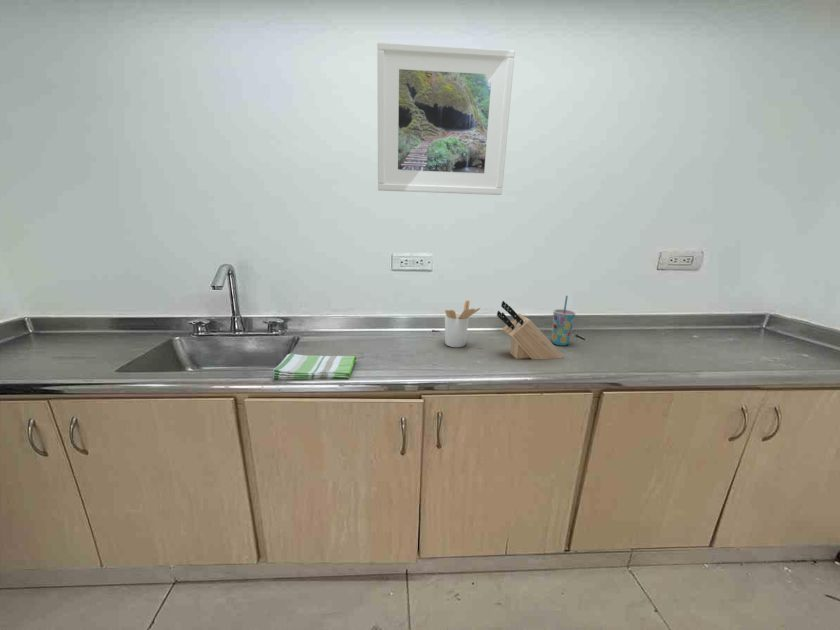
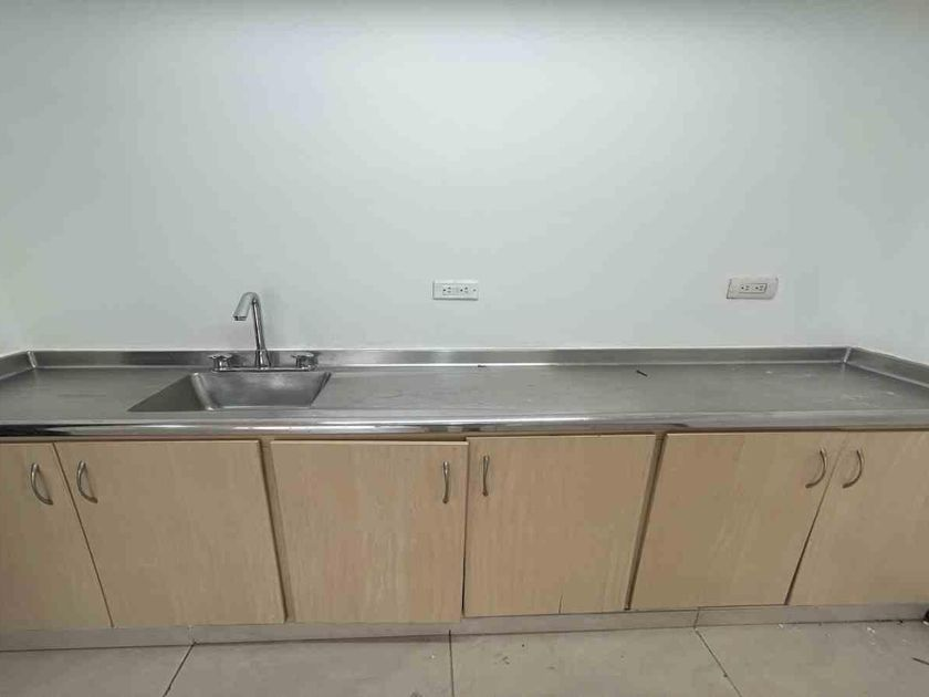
- cup [550,295,576,347]
- utensil holder [444,299,481,348]
- dish towel [272,352,357,381]
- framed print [376,41,516,196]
- knife block [496,300,565,360]
